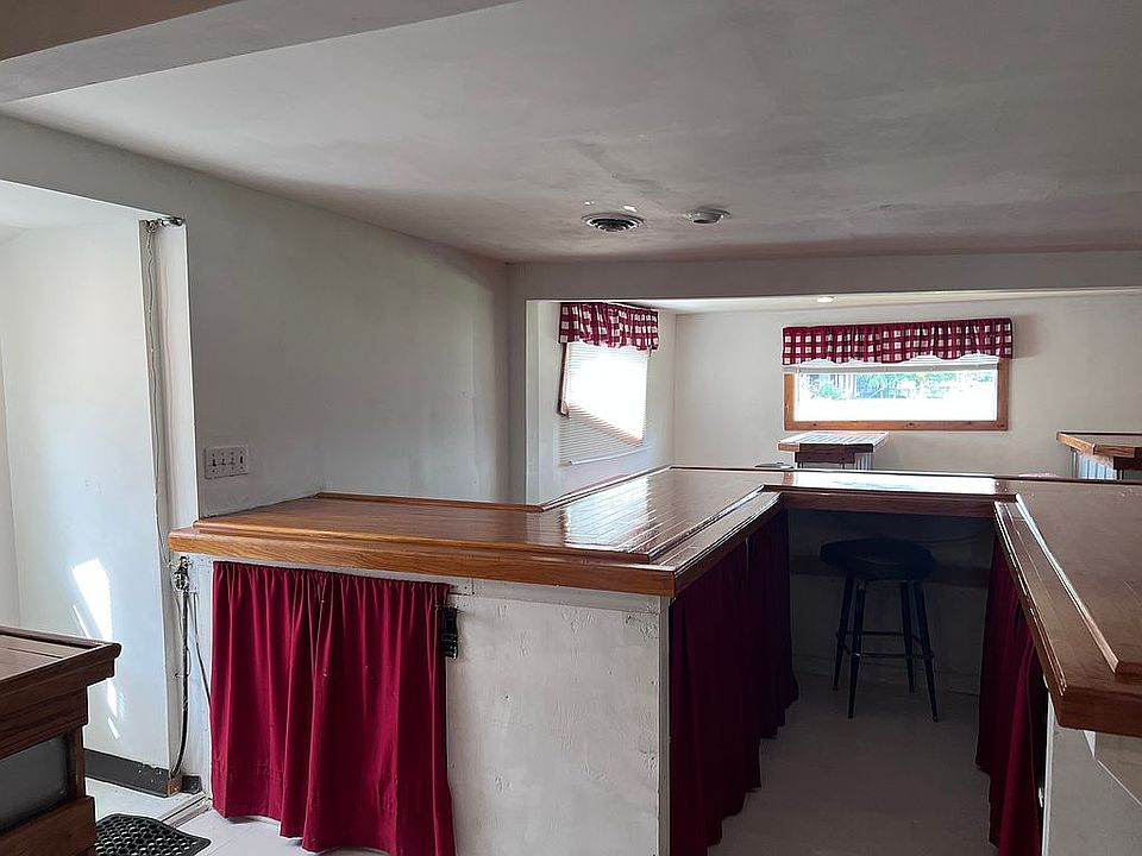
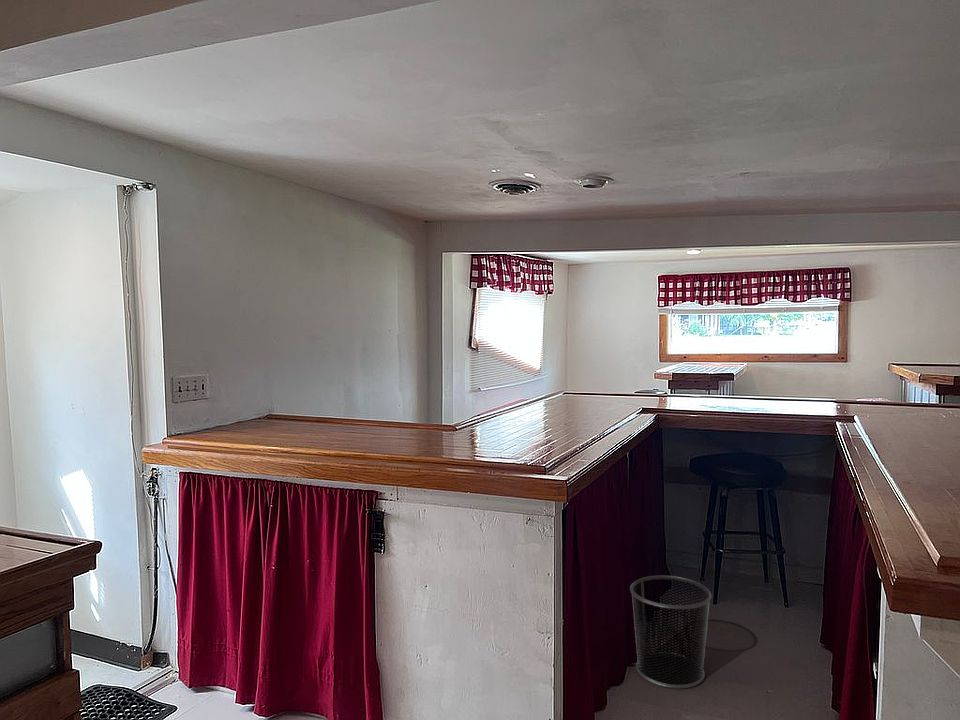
+ waste bin [629,574,713,689]
